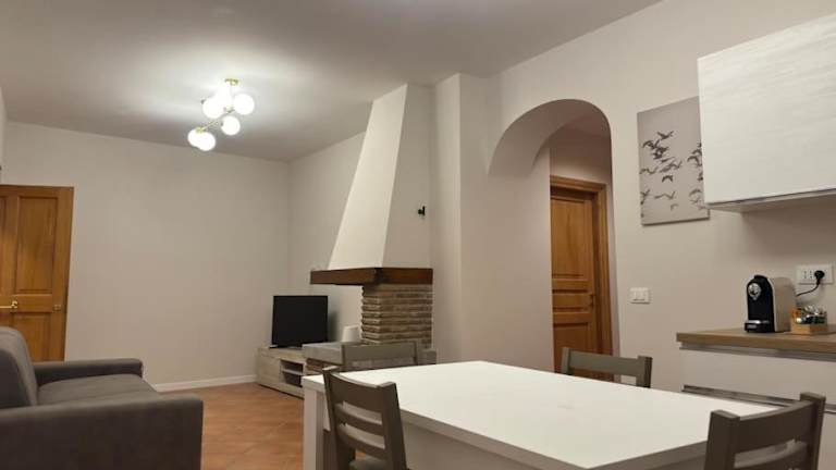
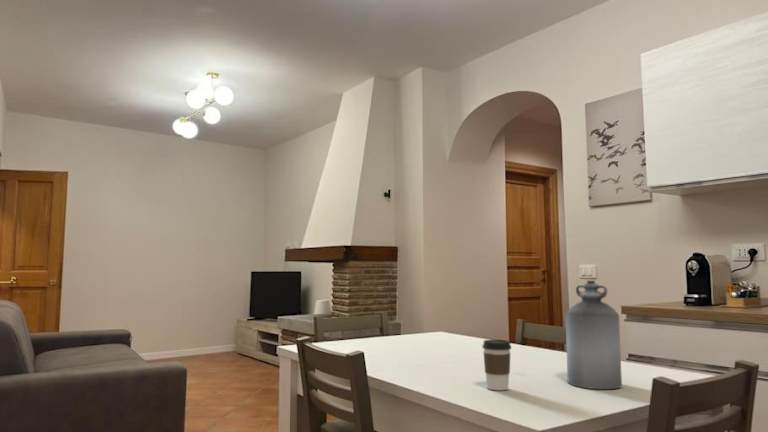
+ coffee cup [481,339,512,391]
+ bottle [565,280,623,390]
